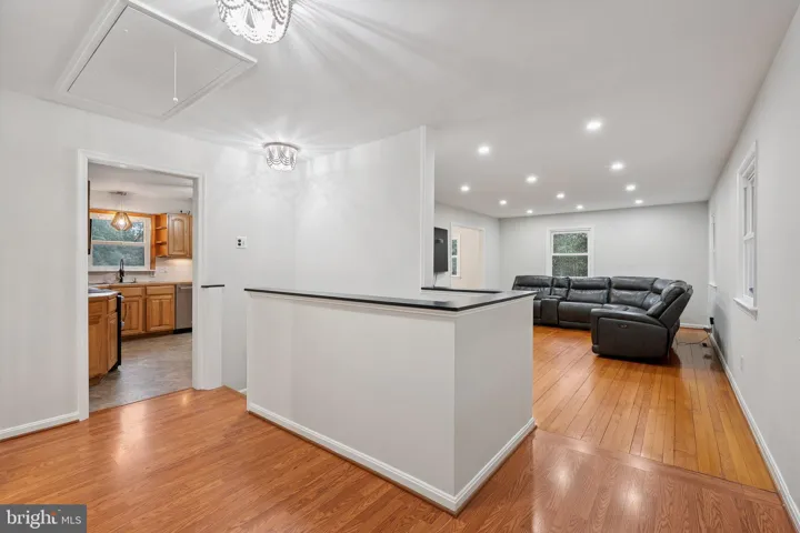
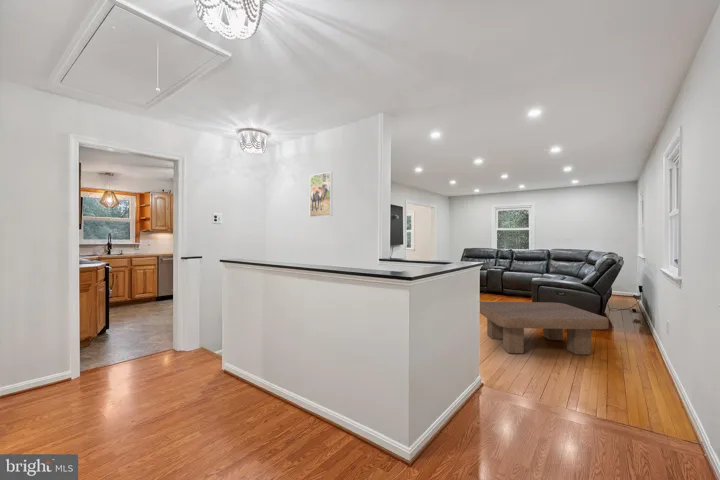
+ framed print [309,171,333,218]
+ coffee table [479,301,610,356]
